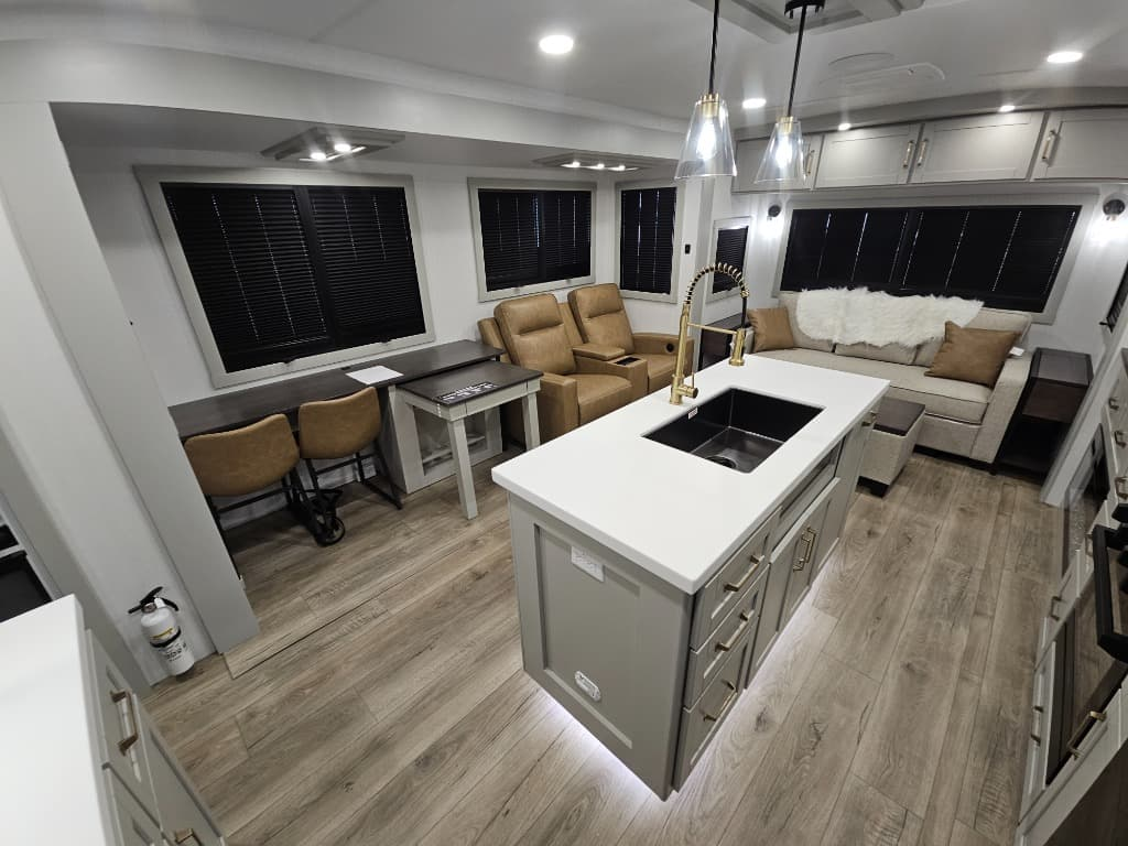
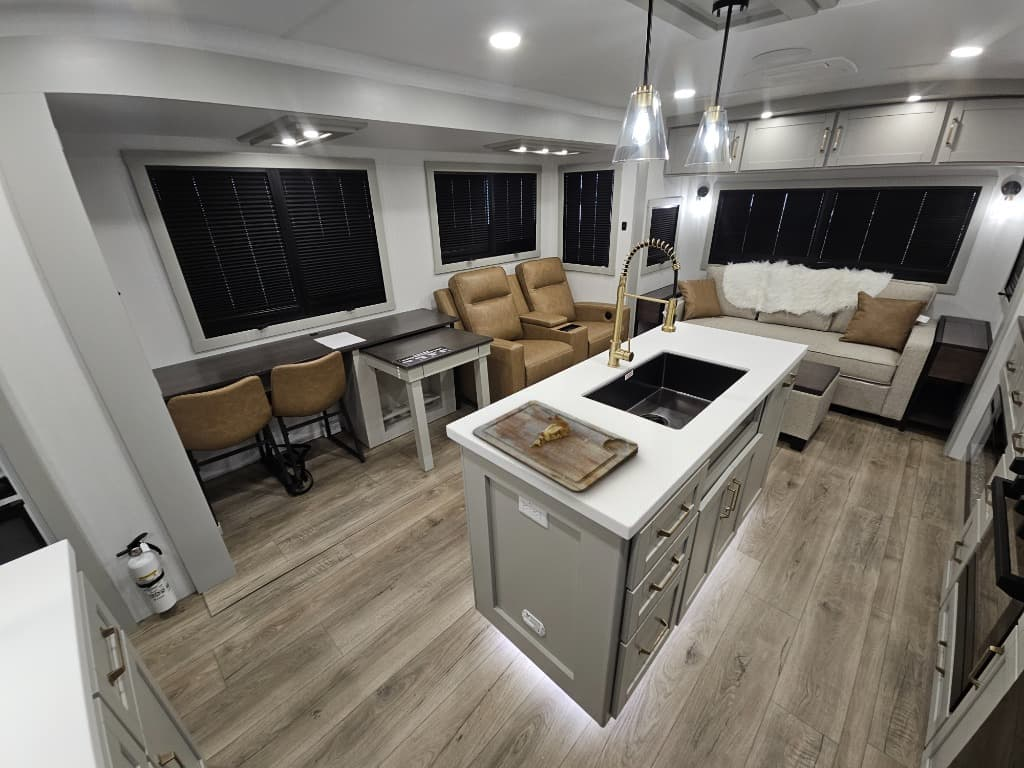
+ cutting board [472,399,640,494]
